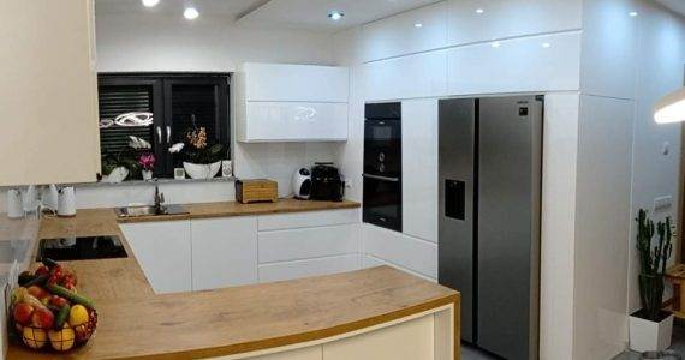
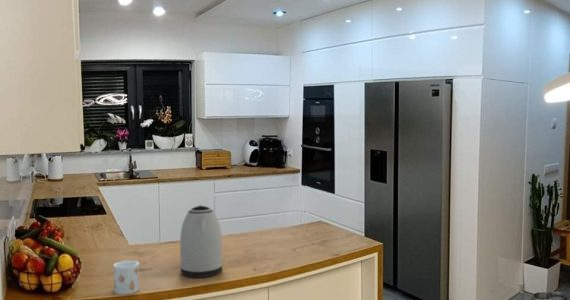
+ mug [113,260,140,295]
+ kettle [179,204,223,278]
